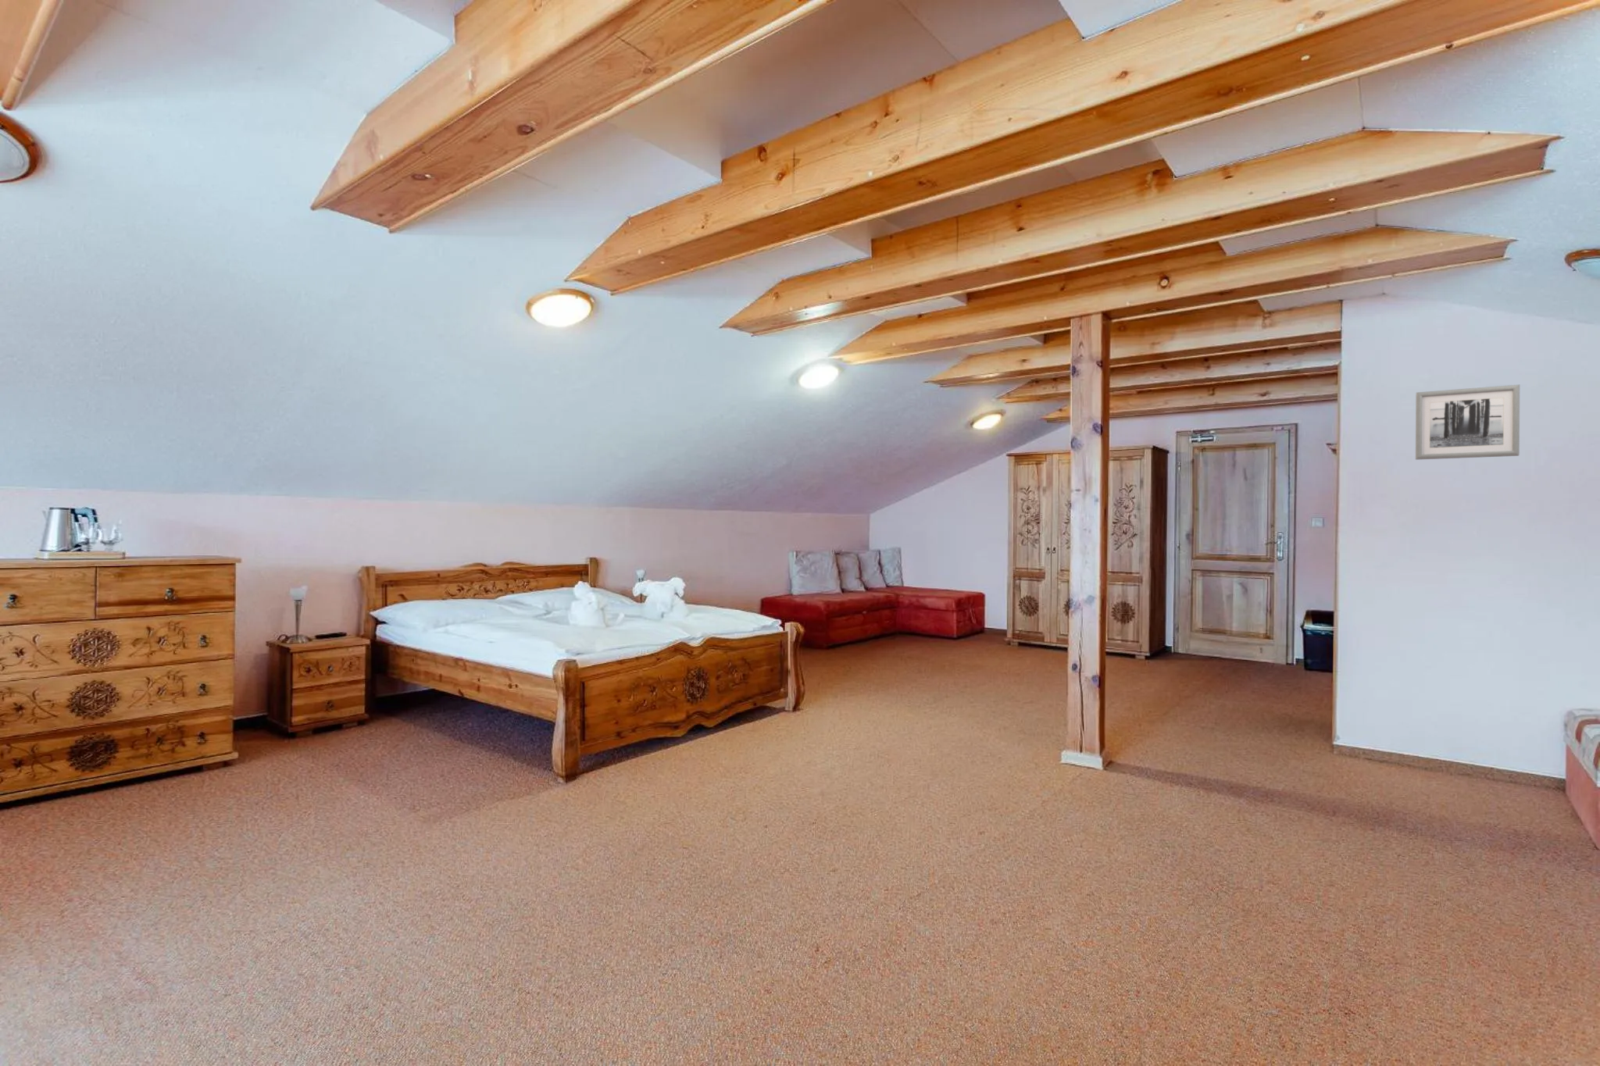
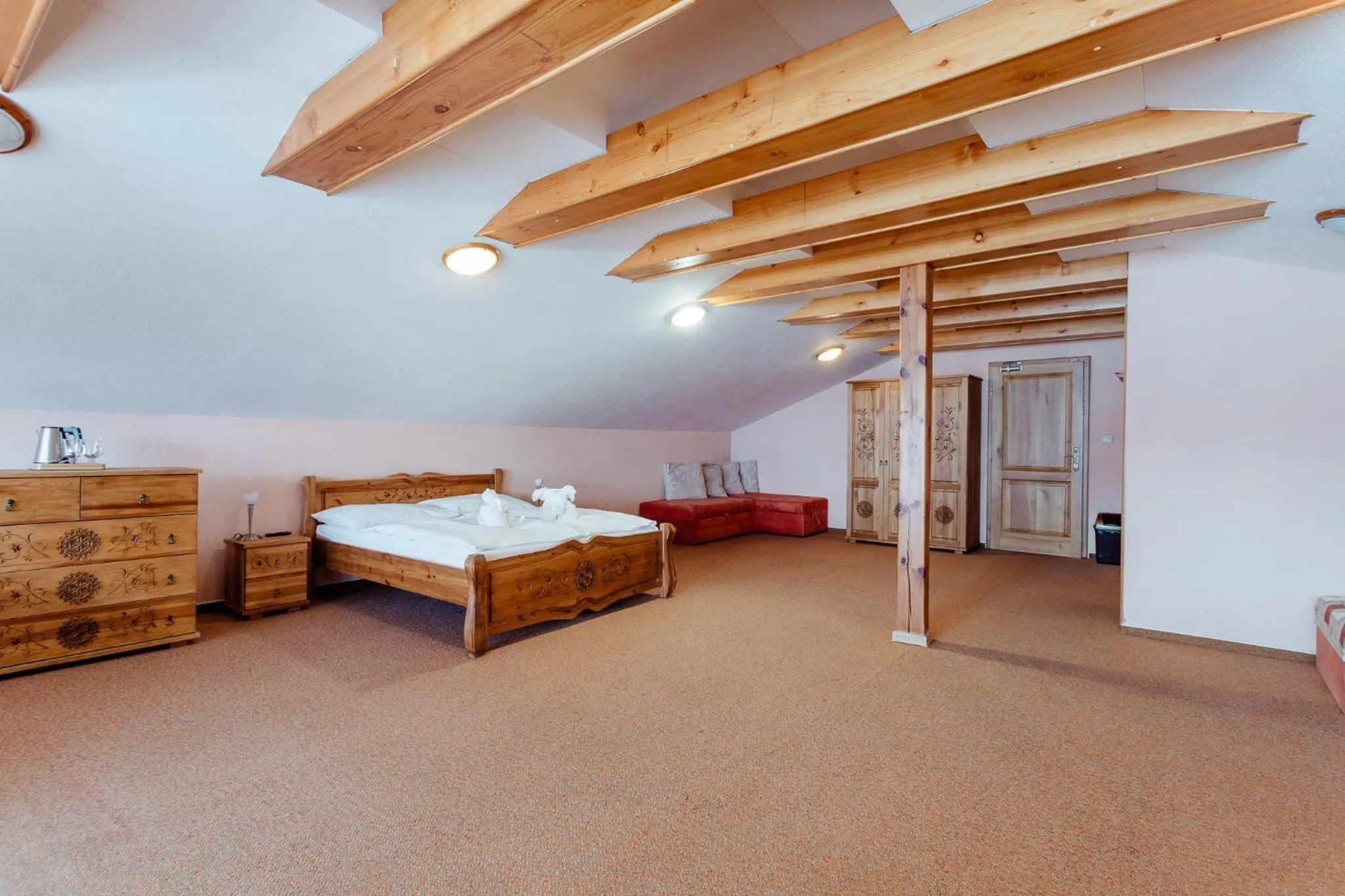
- wall art [1414,384,1520,460]
